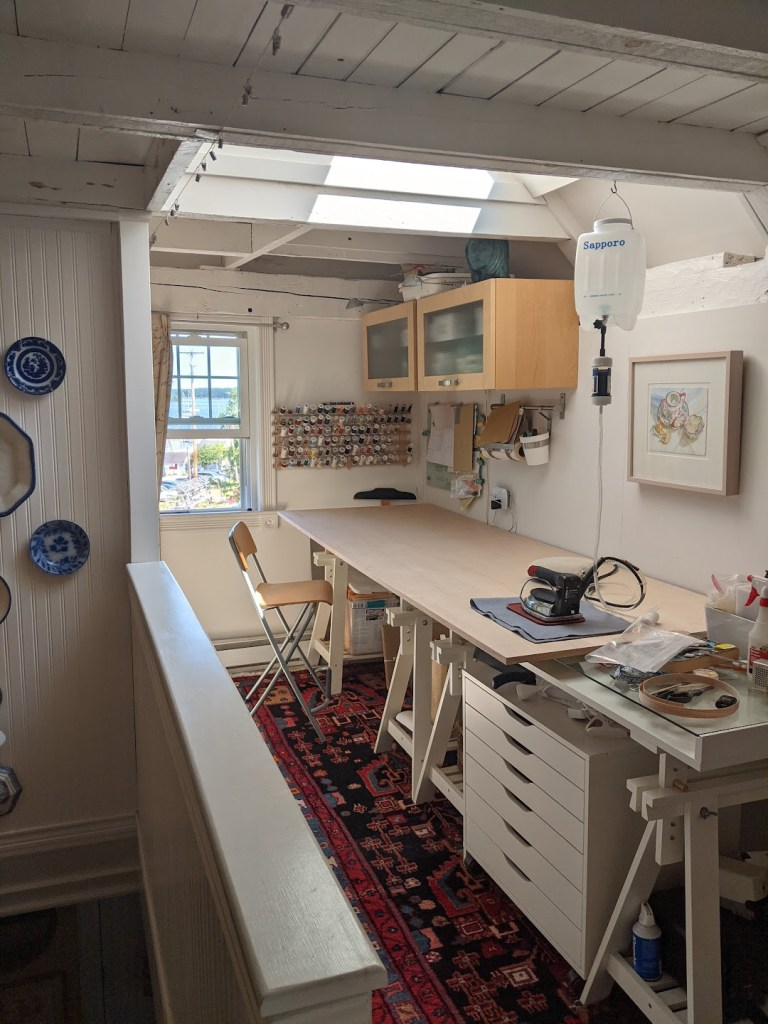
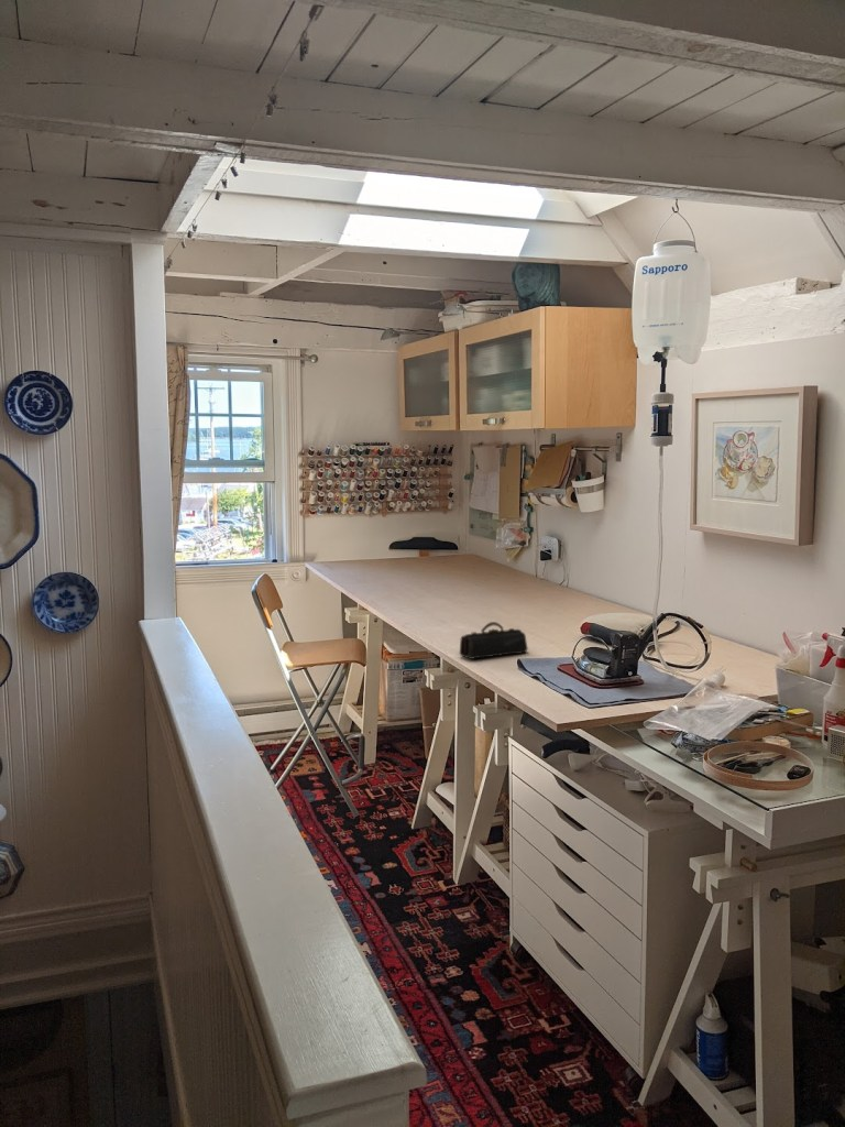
+ pencil case [459,621,529,660]
